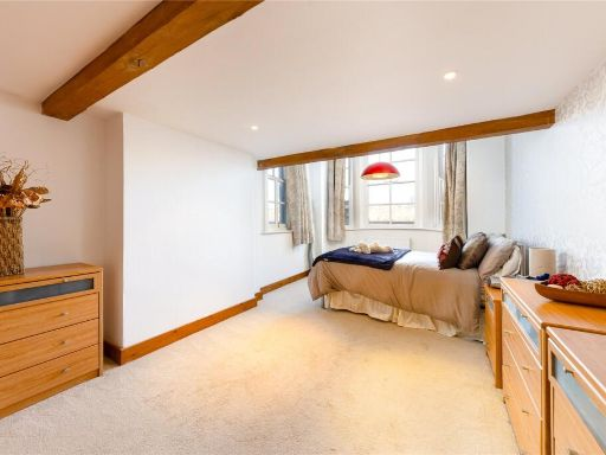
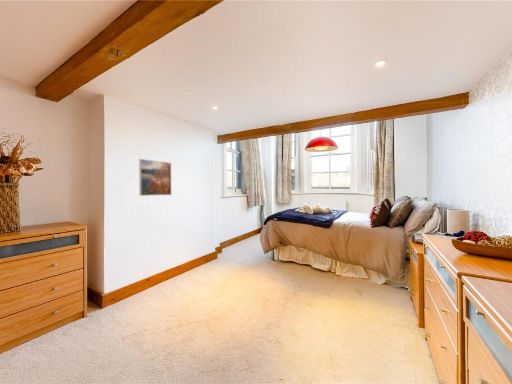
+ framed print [138,158,172,197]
